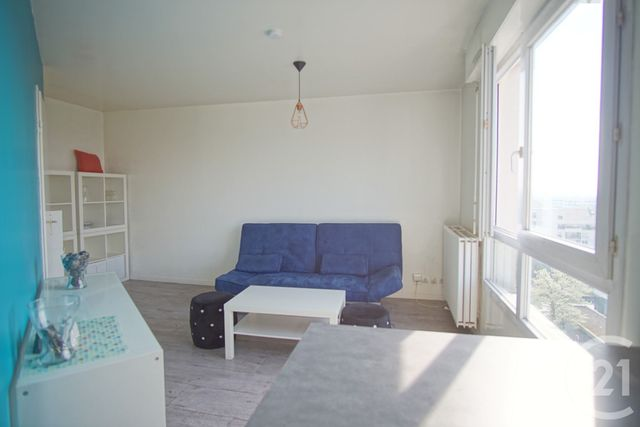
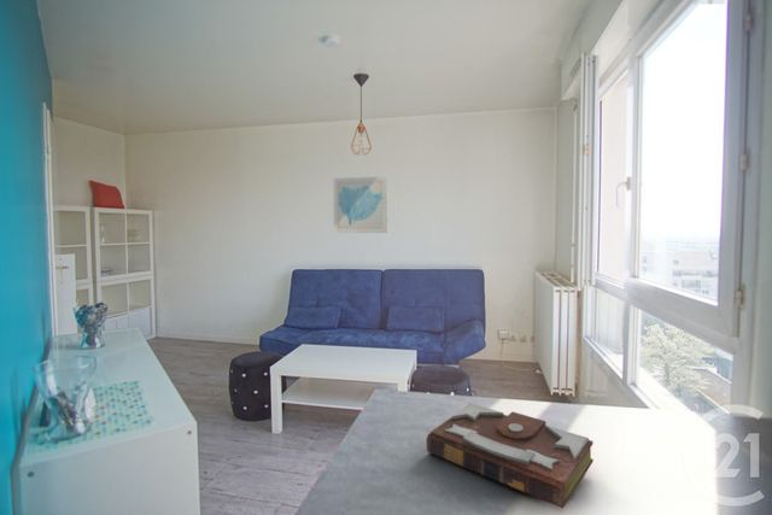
+ book [425,403,595,509]
+ wall art [333,175,388,234]
